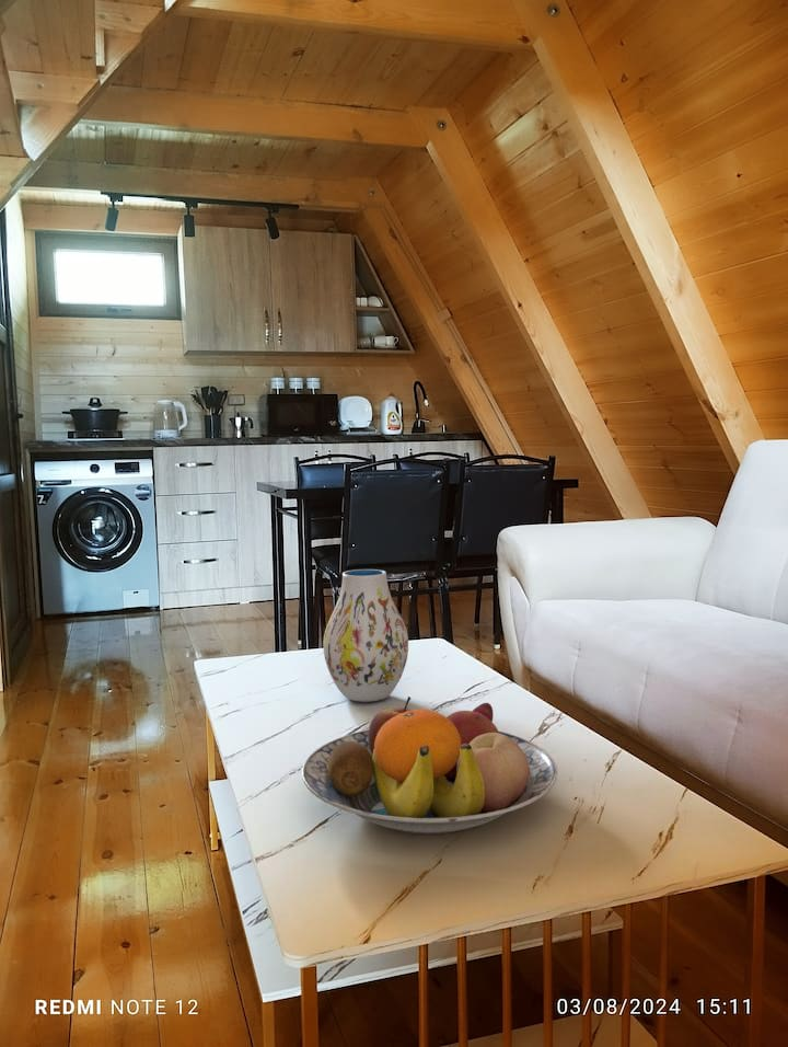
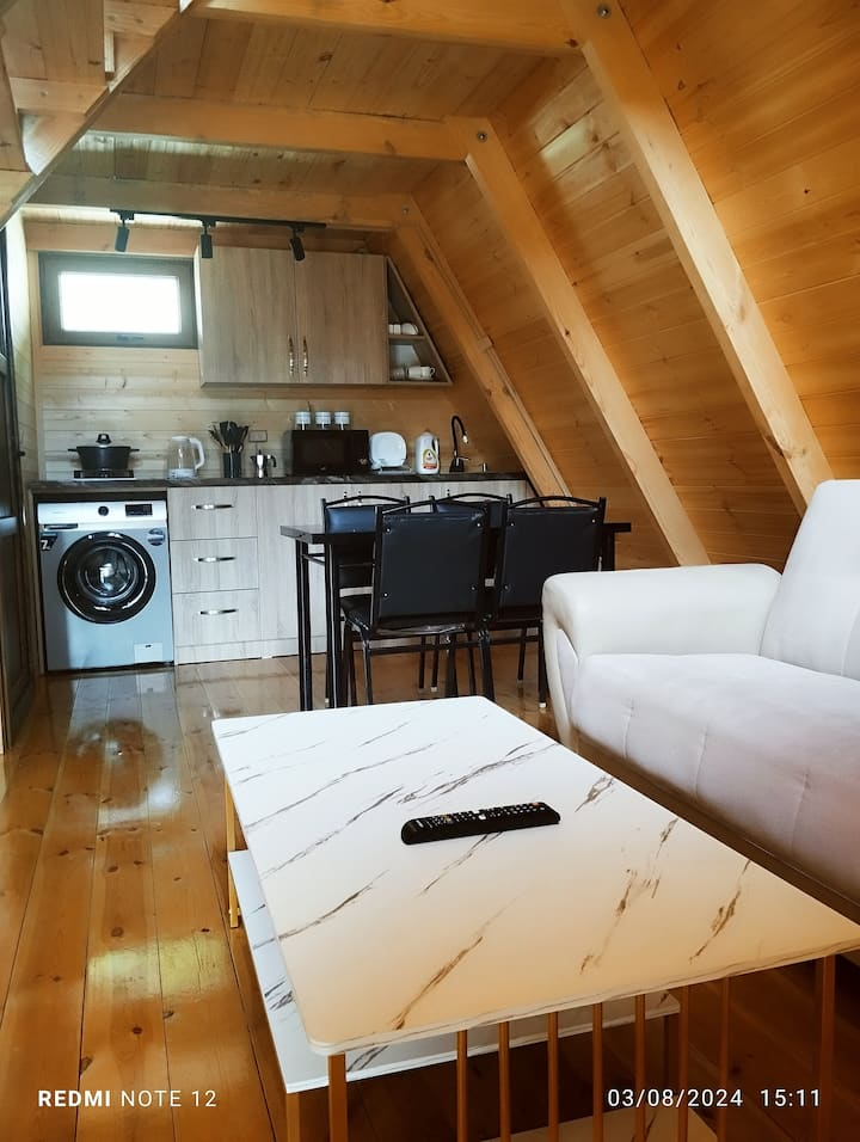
- vase [322,568,409,703]
- fruit bowl [301,695,558,835]
